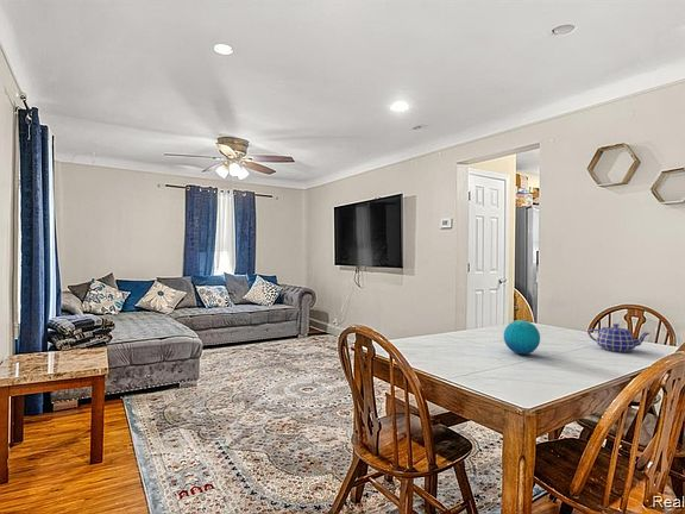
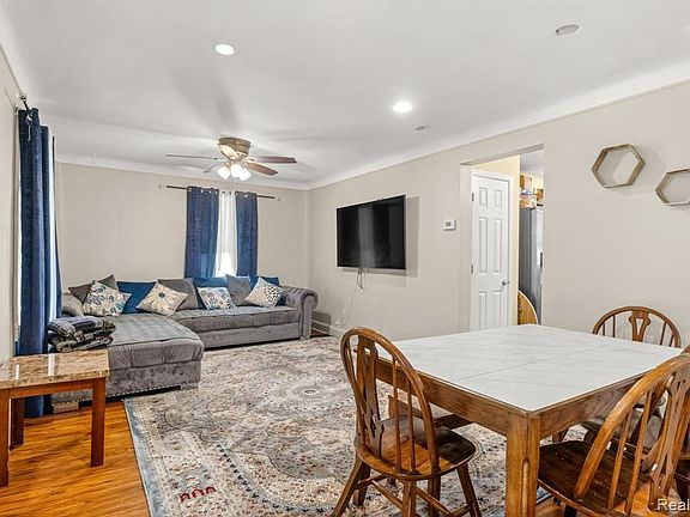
- decorative orb [503,319,541,356]
- teapot [586,322,651,353]
